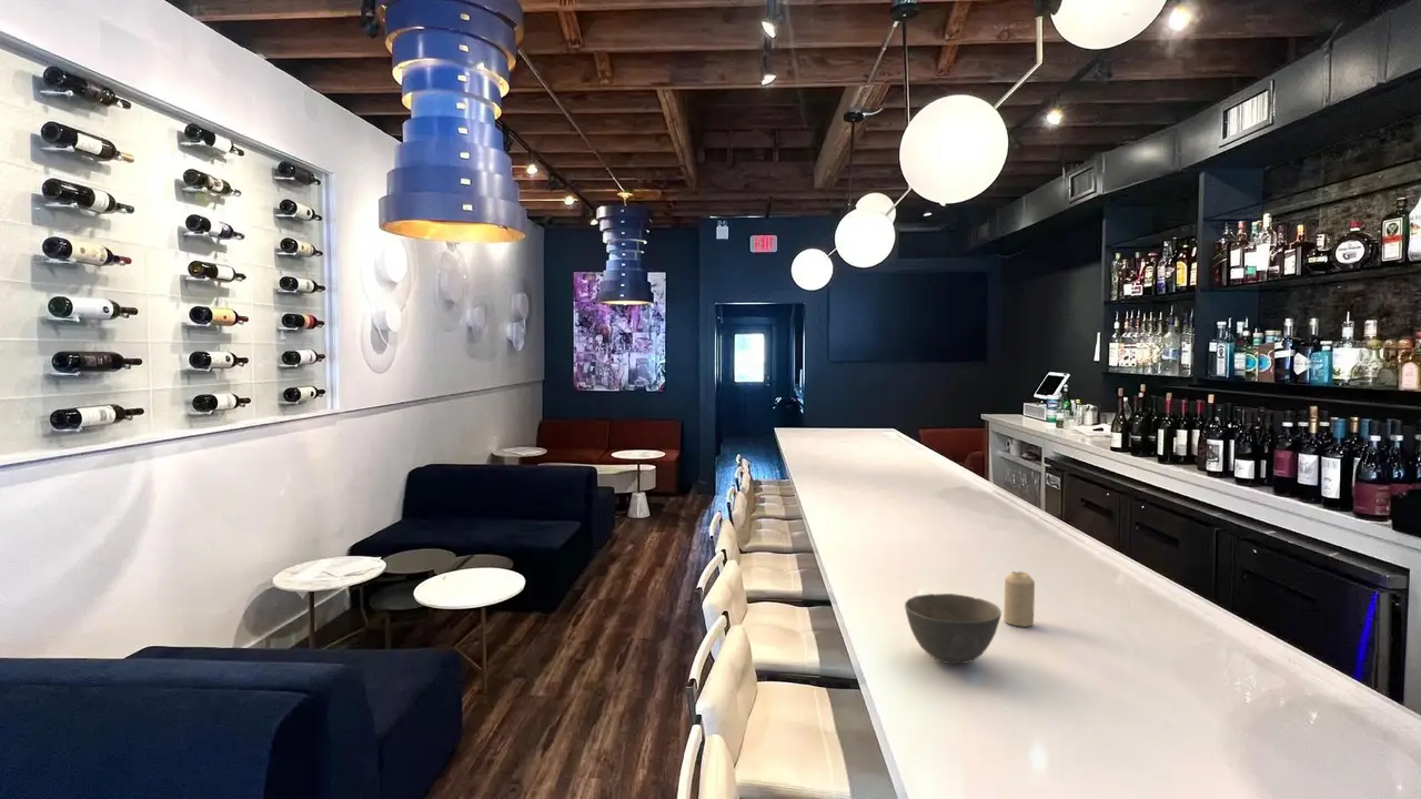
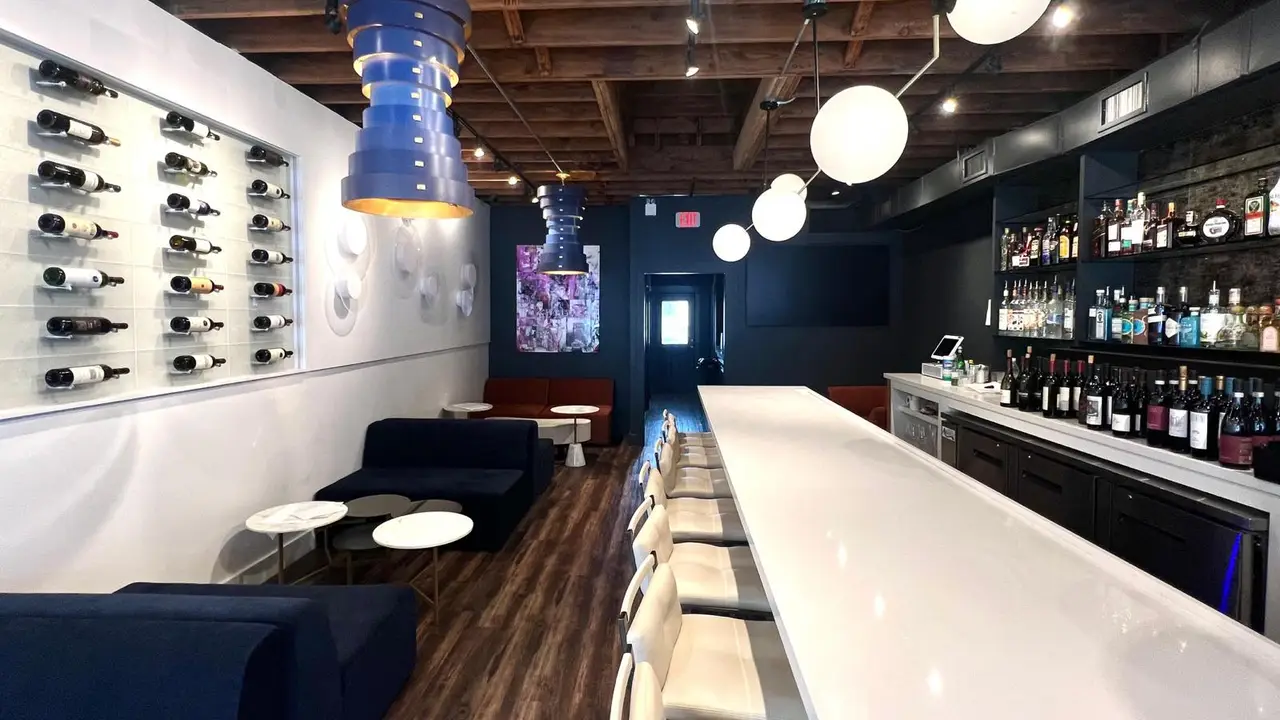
- candle [1002,570,1036,628]
- bowl [904,593,1002,665]
